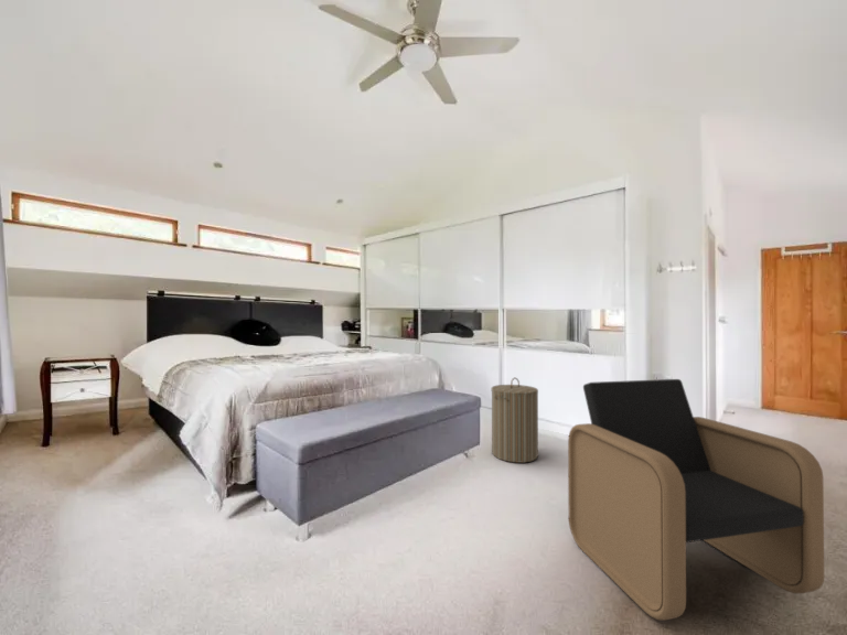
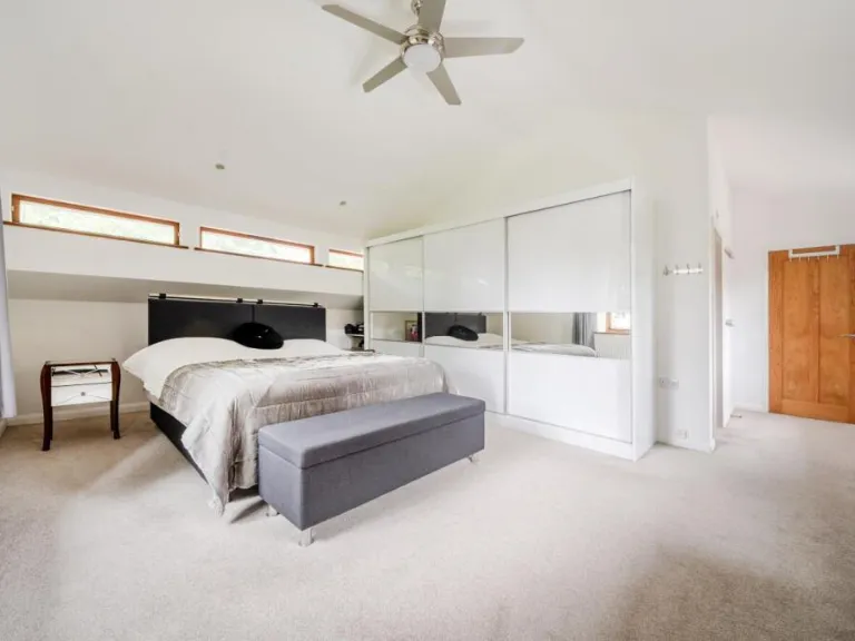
- laundry hamper [491,377,539,464]
- armchair [567,378,825,622]
